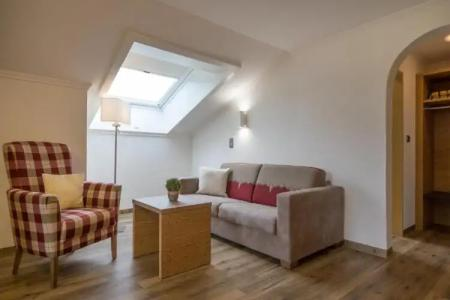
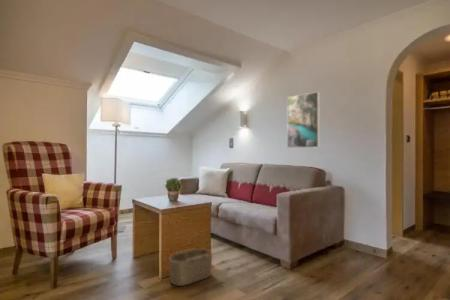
+ wicker basket [168,228,213,287]
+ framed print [286,91,321,149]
